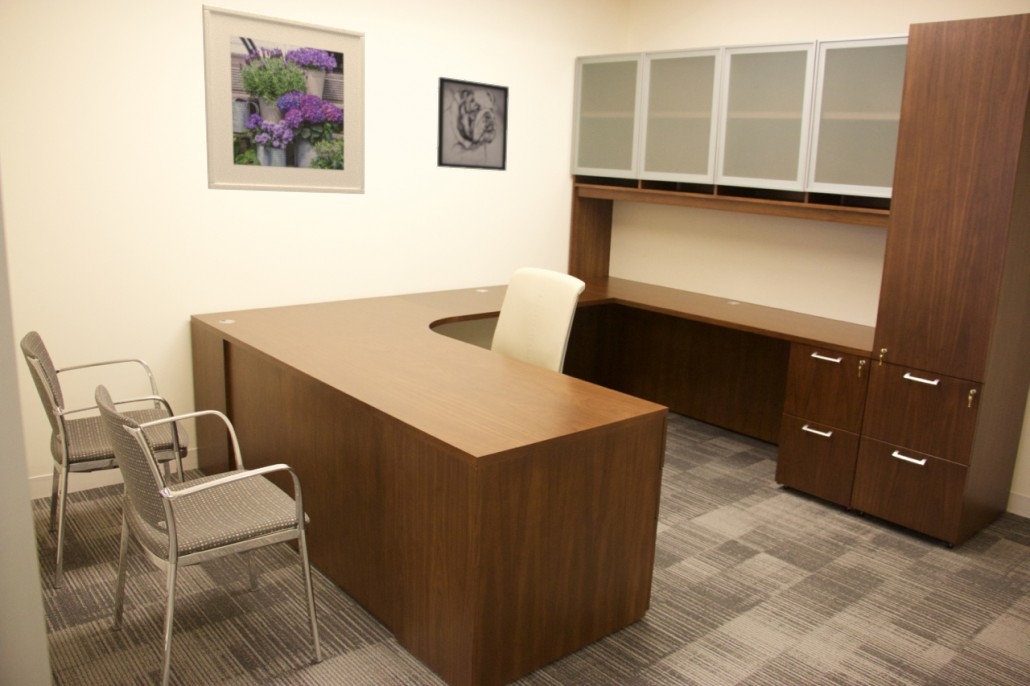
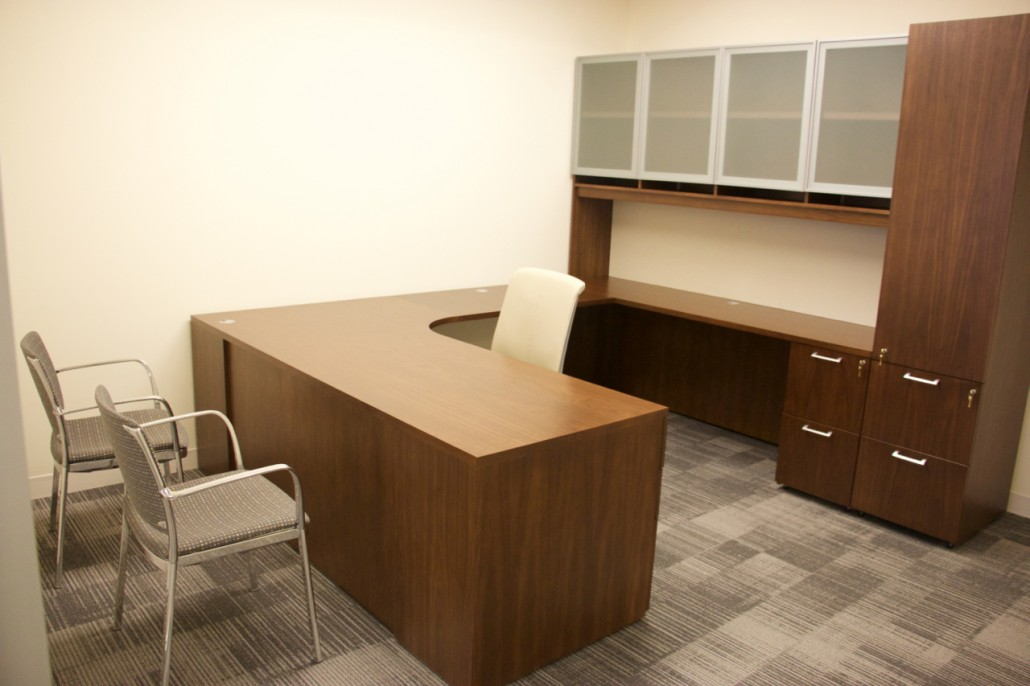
- wall art [436,76,510,172]
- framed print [201,2,366,195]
